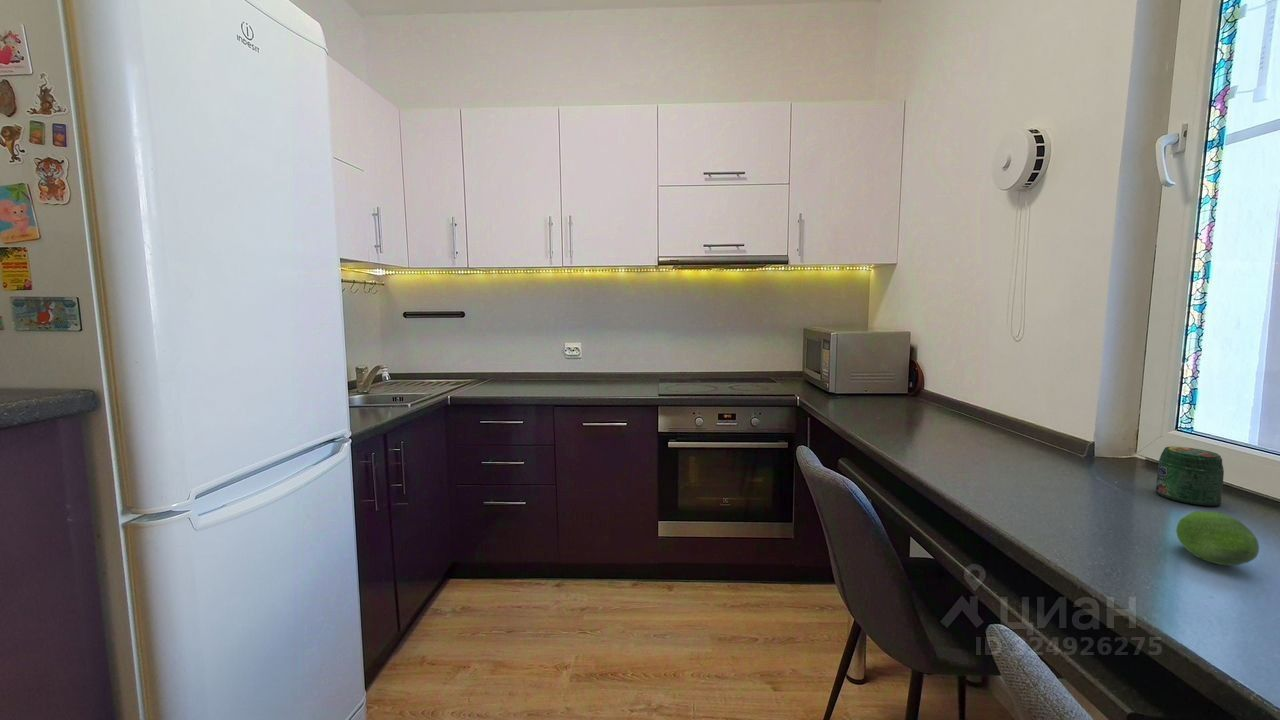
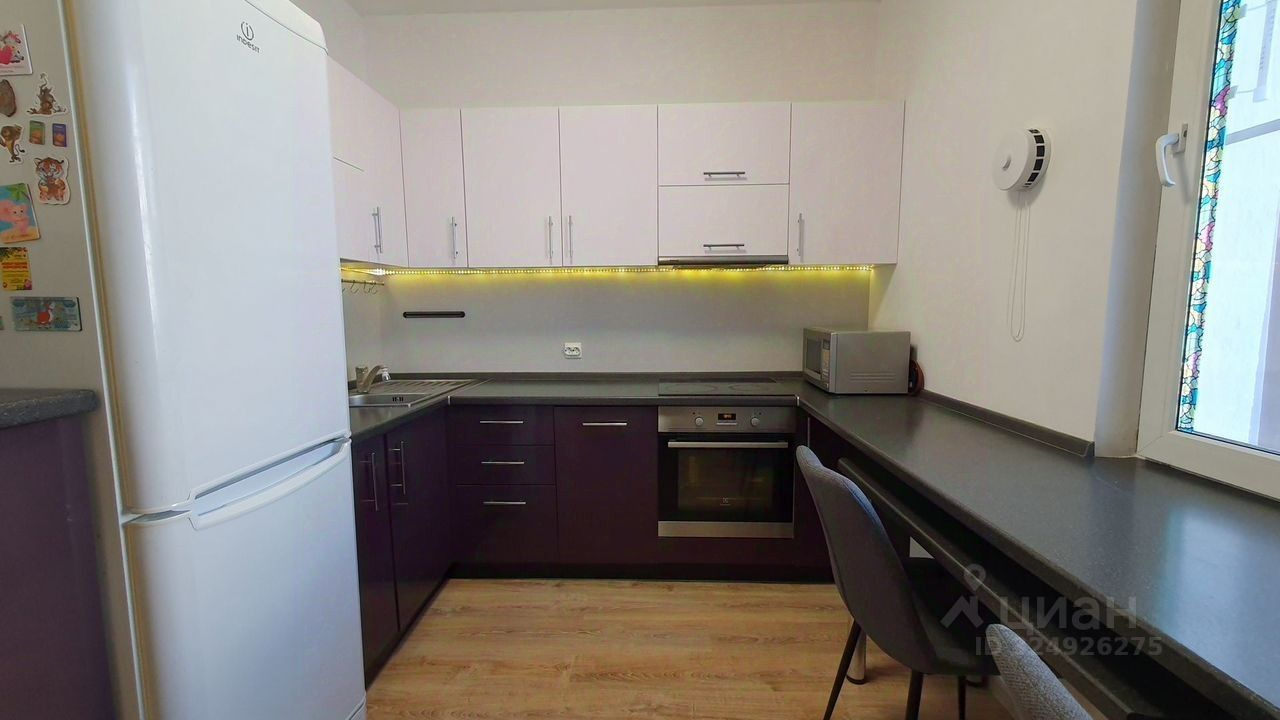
- jar [1155,446,1225,507]
- fruit [1175,510,1260,566]
